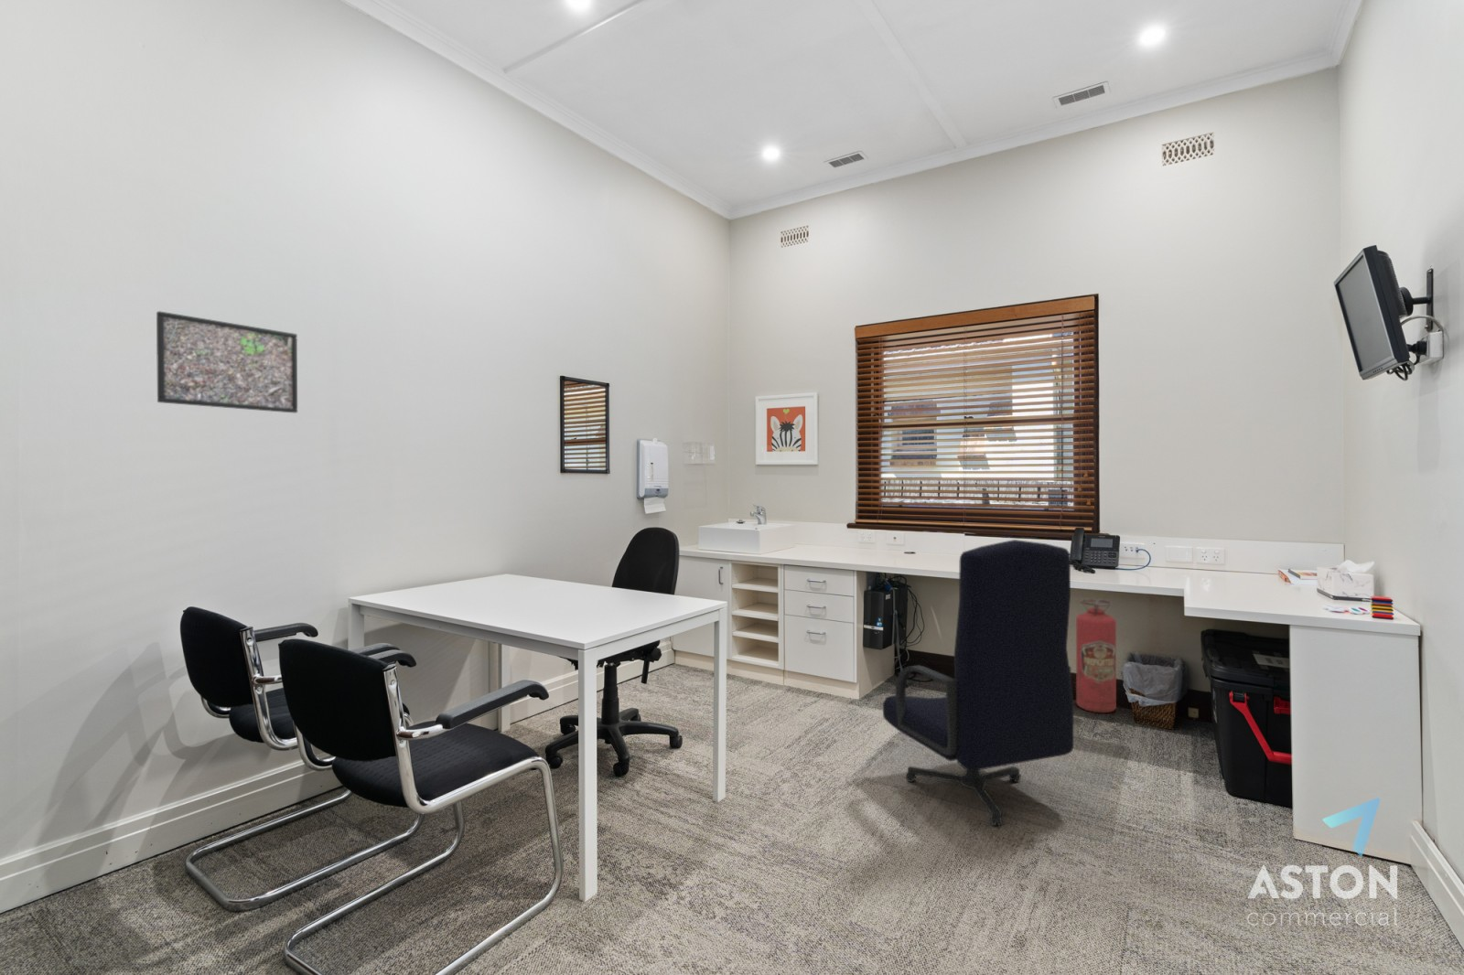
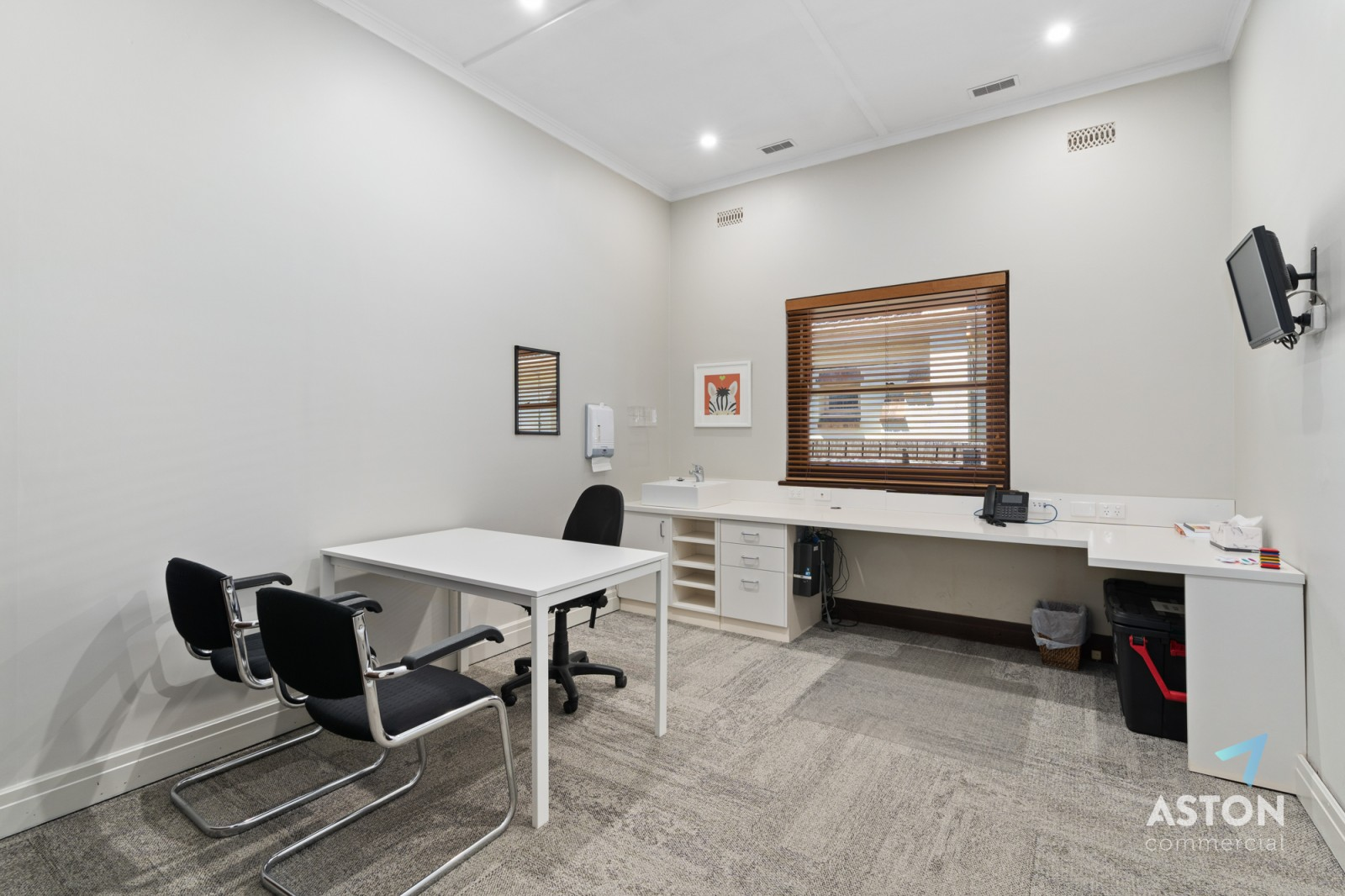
- fire extinguisher [1075,598,1117,714]
- office chair [882,539,1074,826]
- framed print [156,310,298,414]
